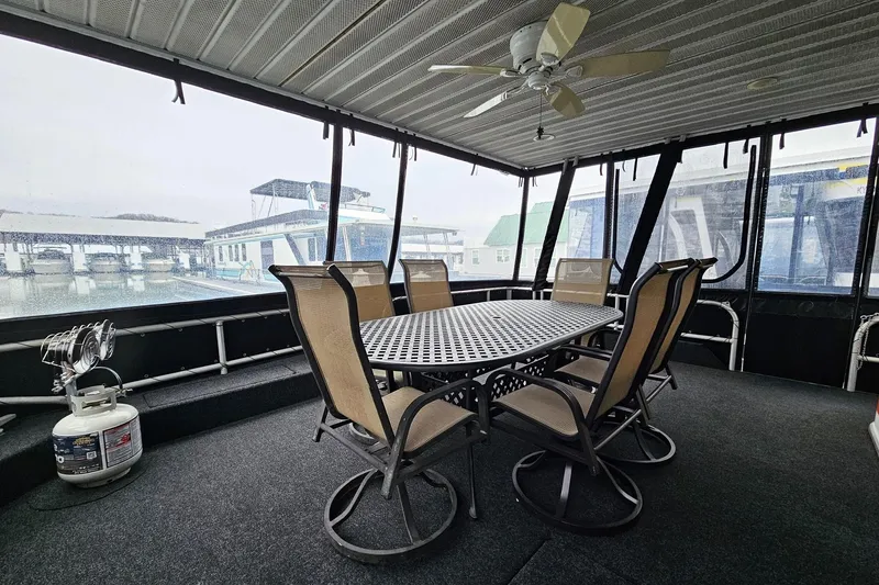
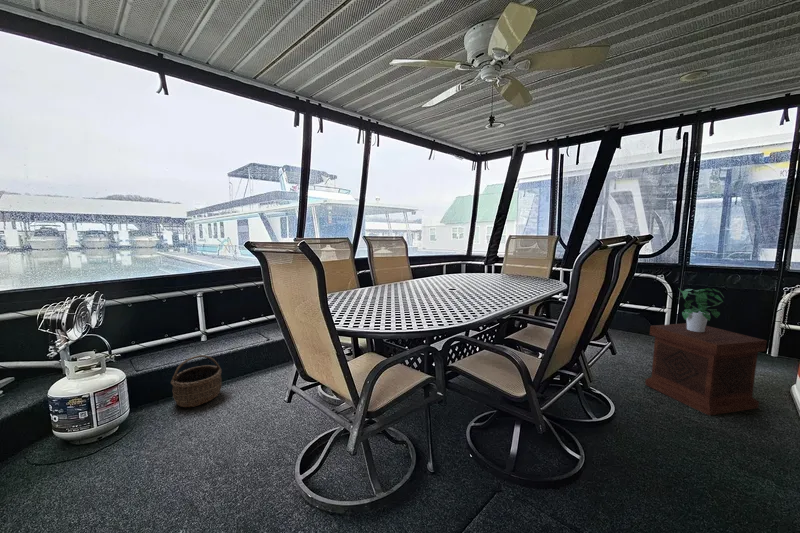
+ potted plant [676,287,725,332]
+ side table [644,322,768,416]
+ wicker basket [170,354,223,408]
